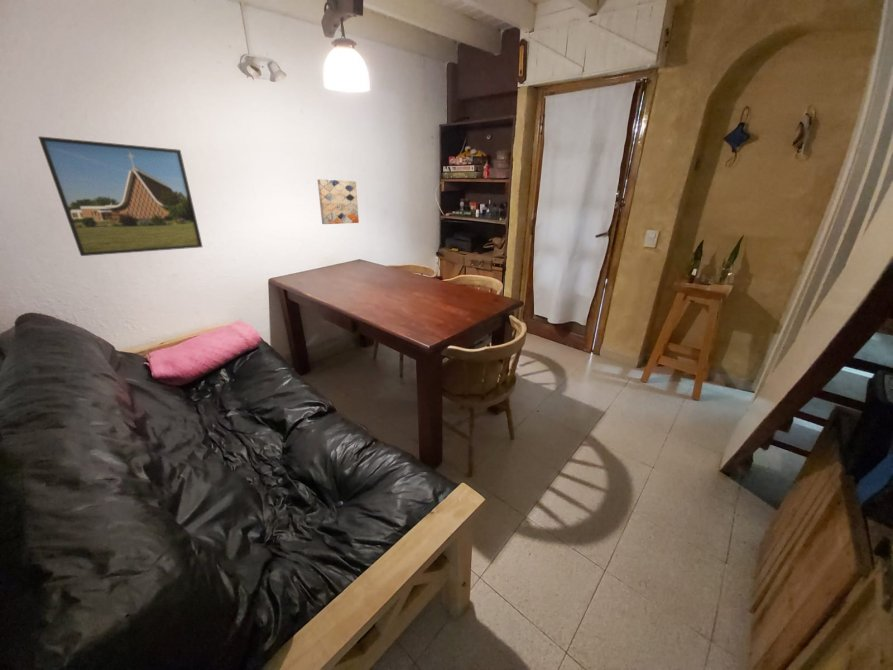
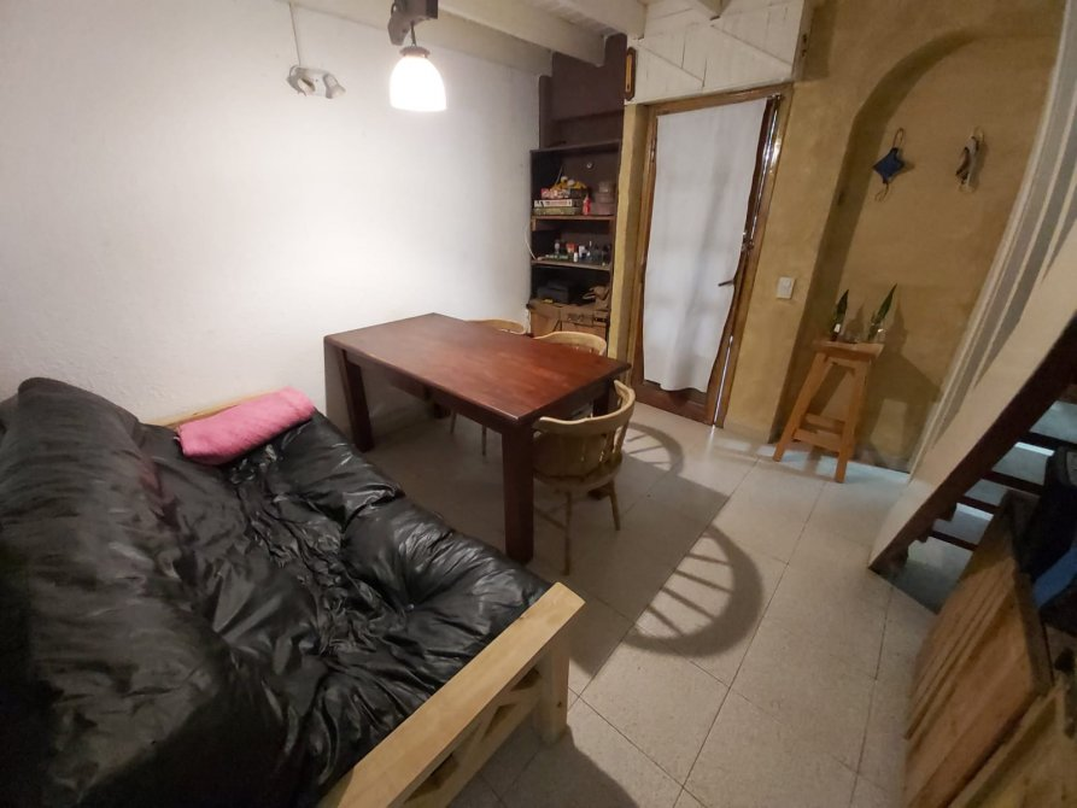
- wall art [317,178,360,225]
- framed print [37,135,204,257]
